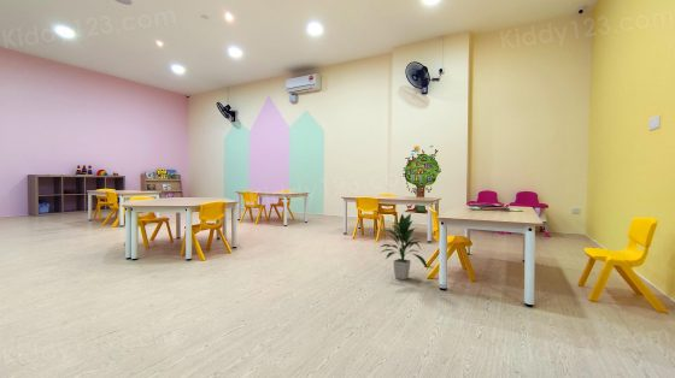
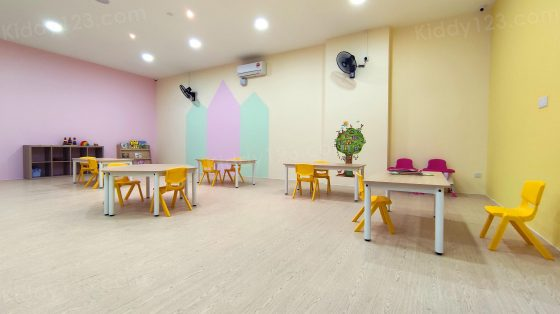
- indoor plant [377,212,429,280]
